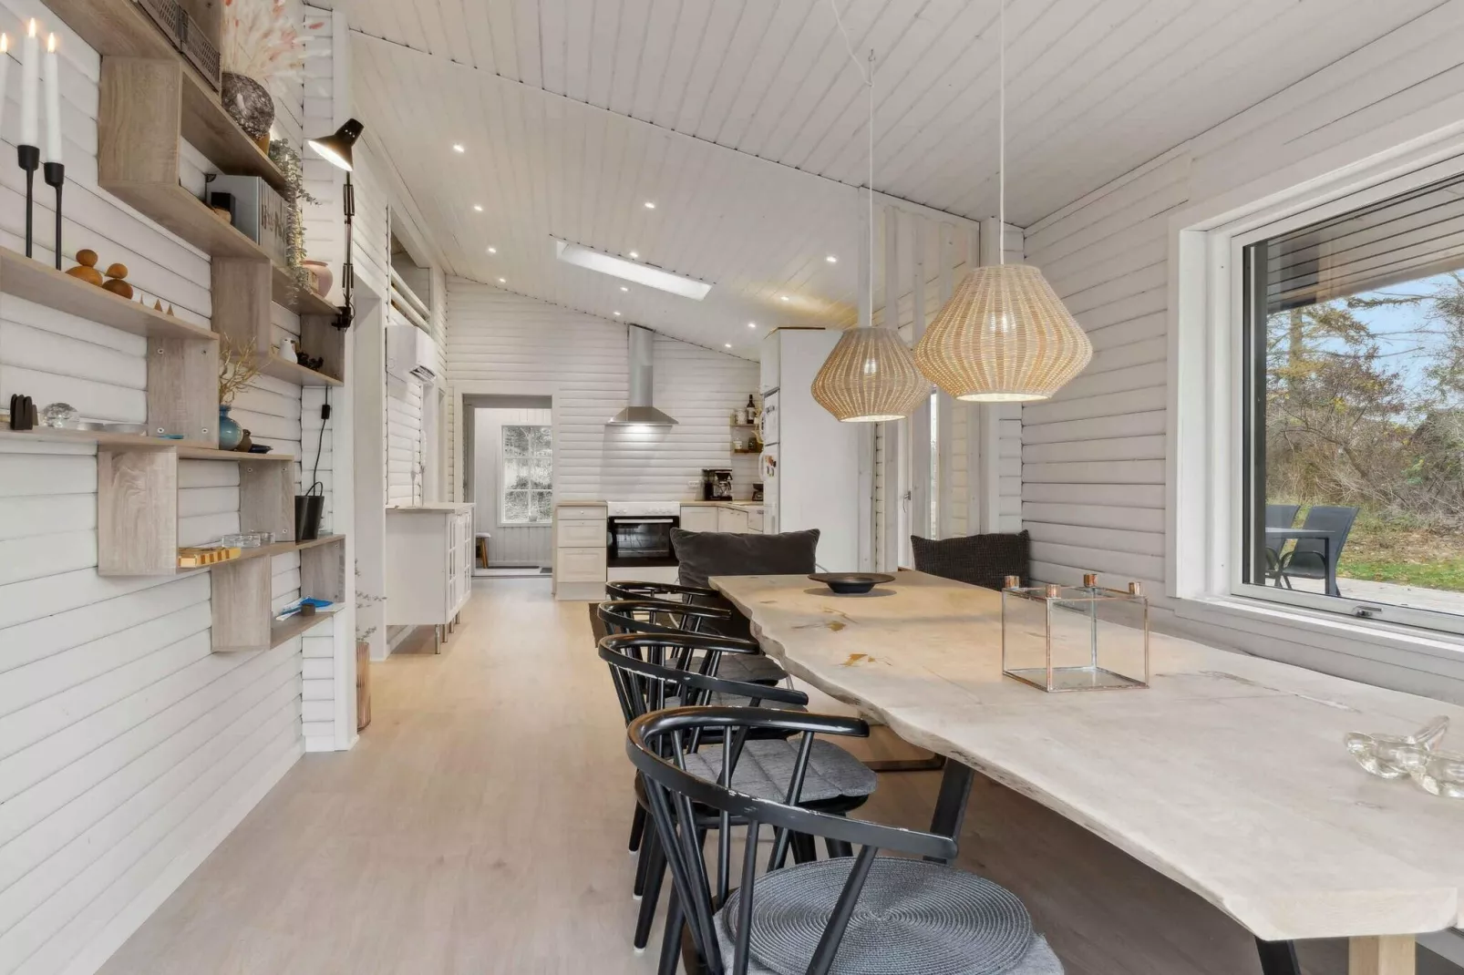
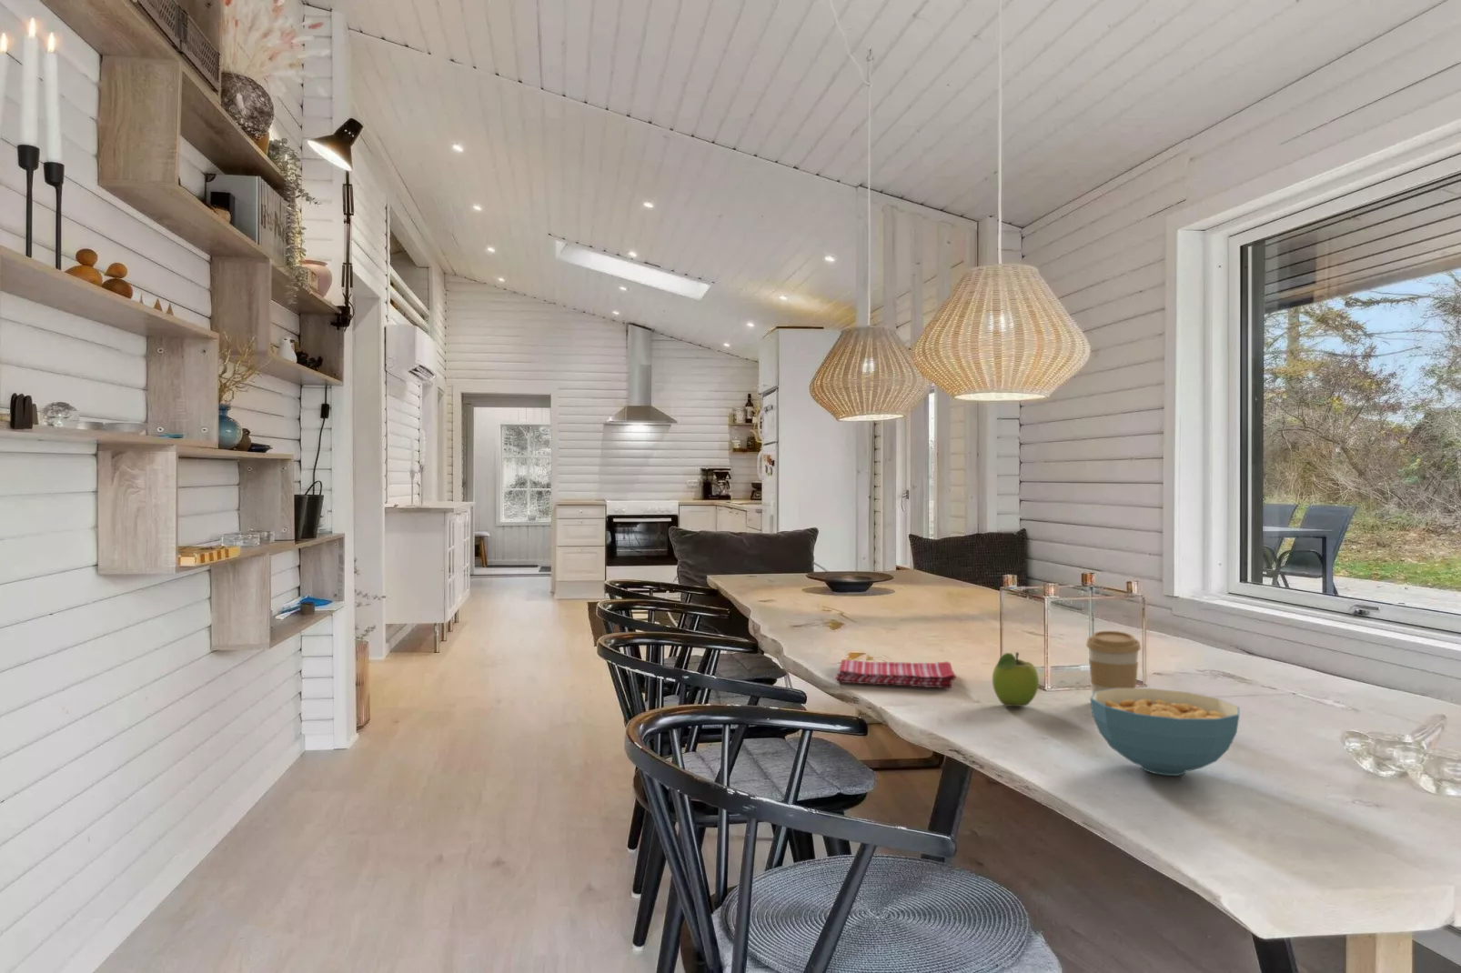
+ fruit [992,652,1040,707]
+ coffee cup [1085,630,1142,696]
+ cereal bowl [1088,687,1240,776]
+ dish towel [835,658,957,690]
